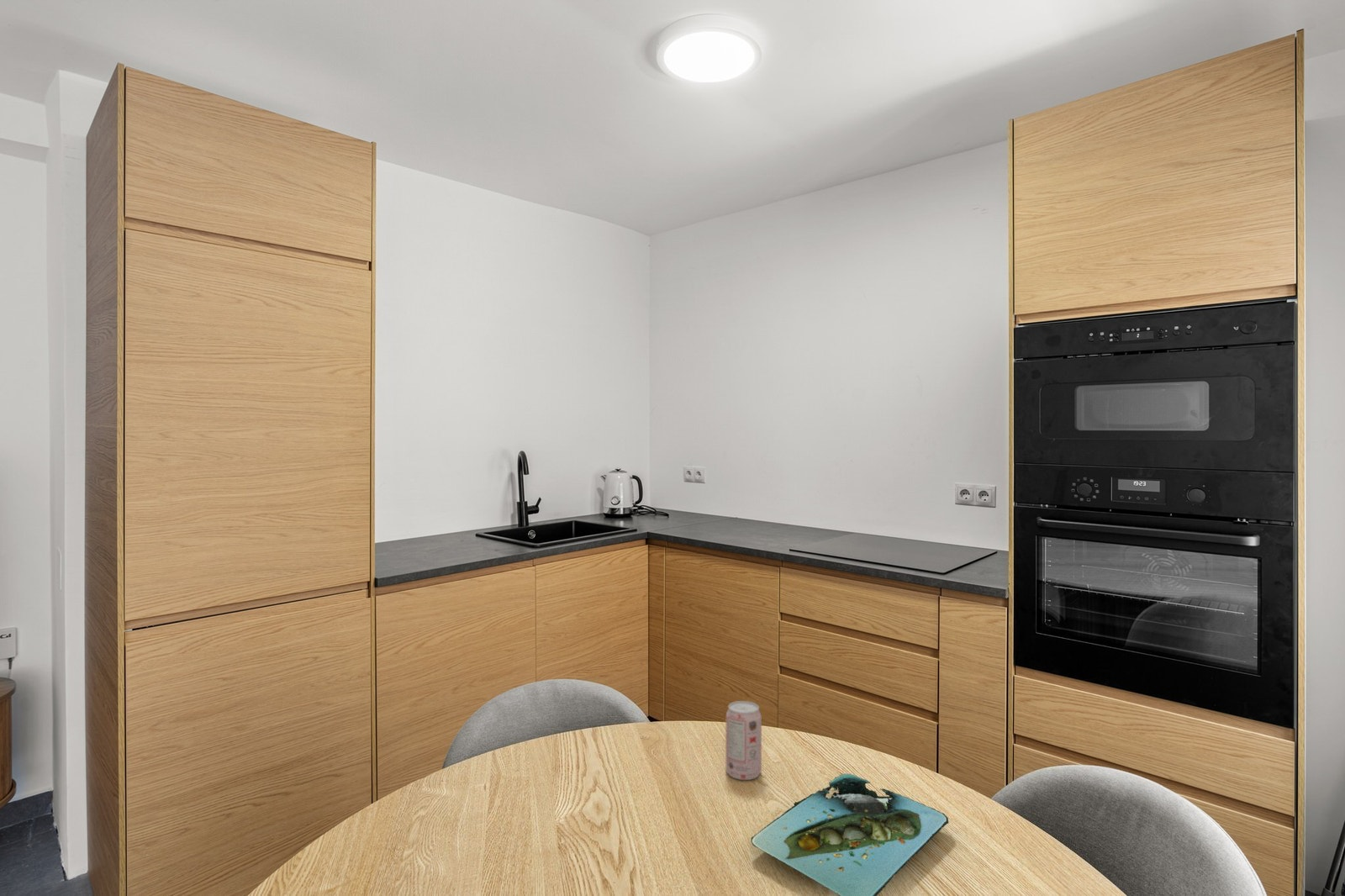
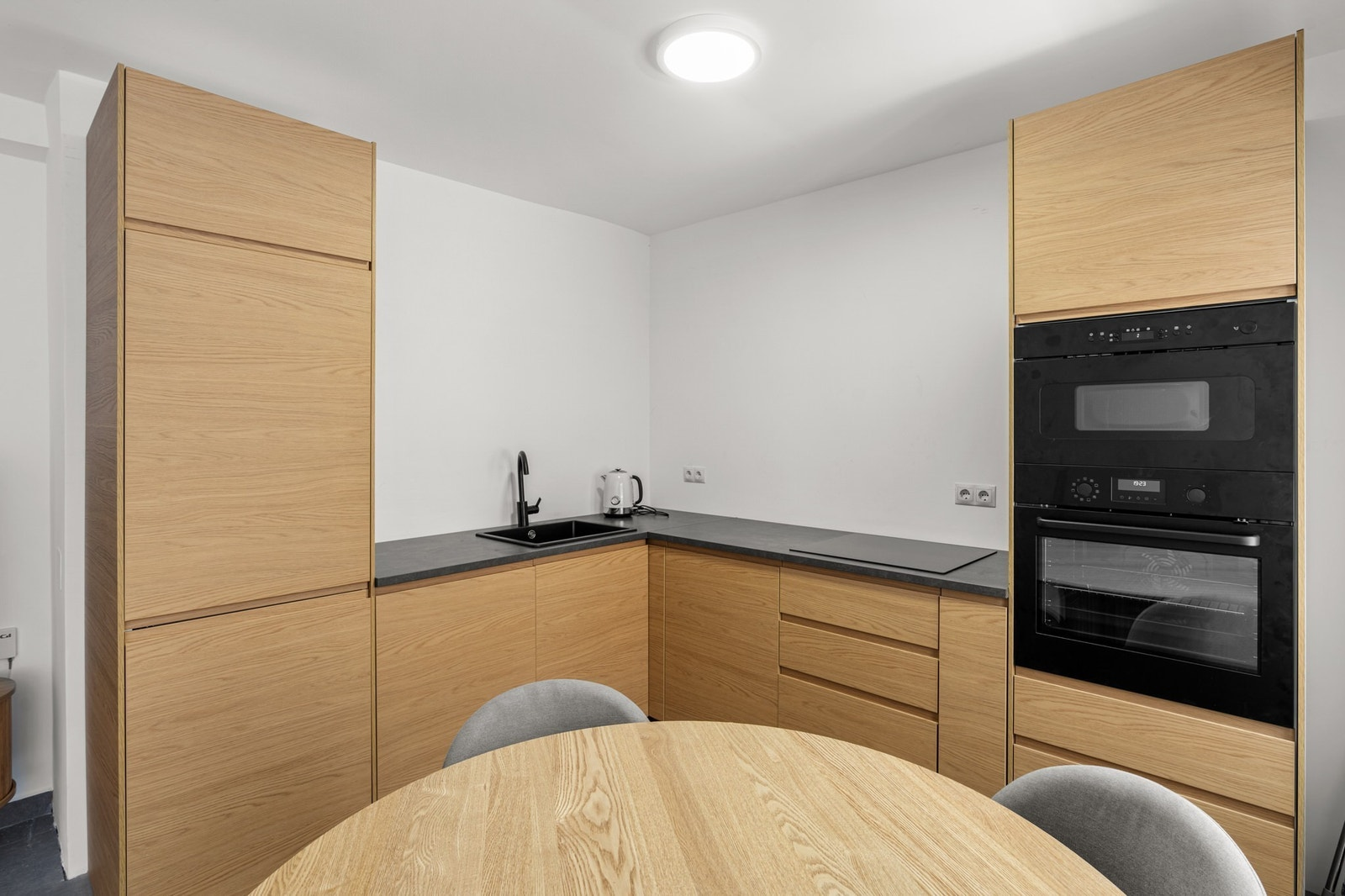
- beverage can [725,700,762,781]
- platter [750,772,950,896]
